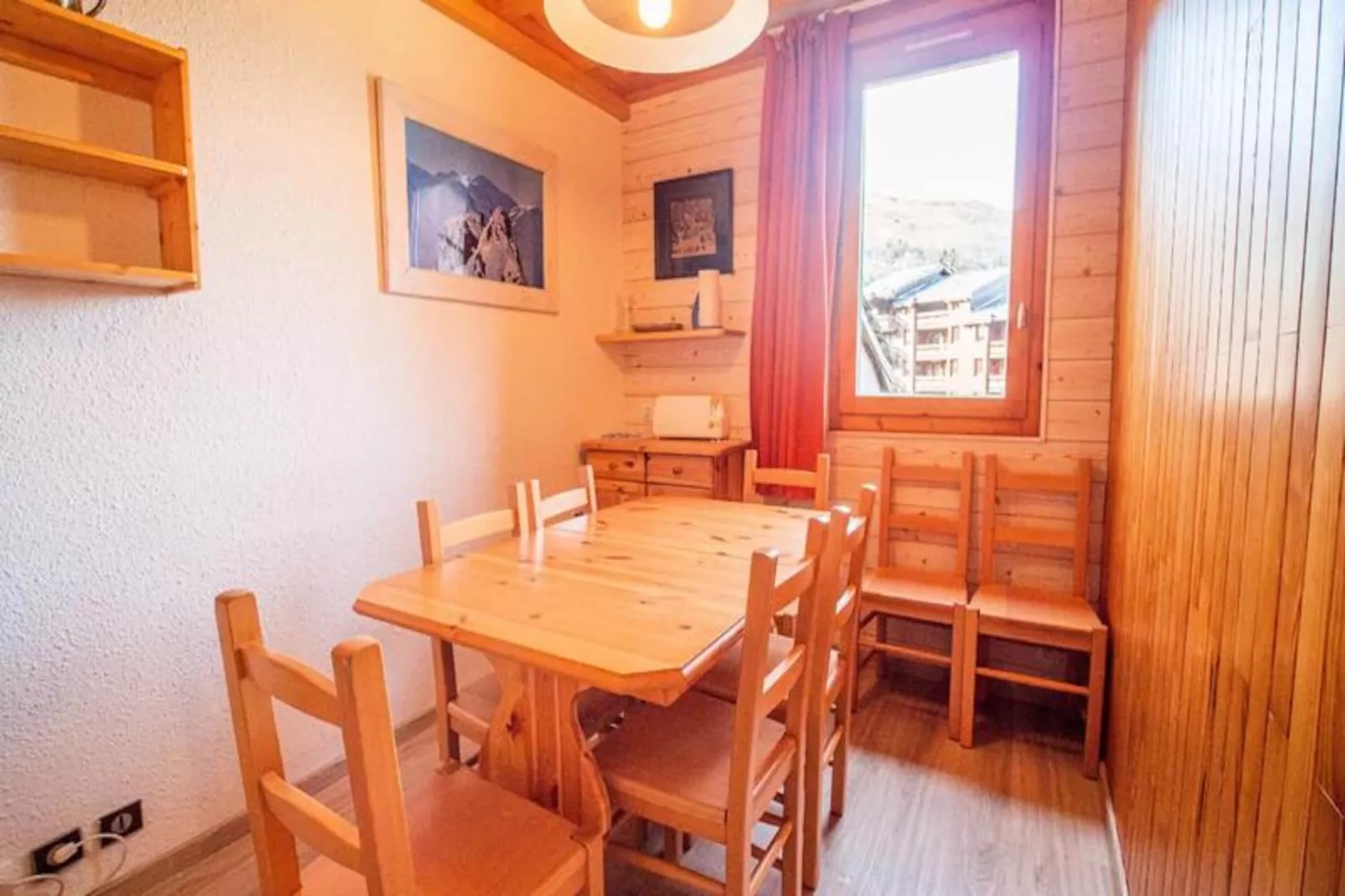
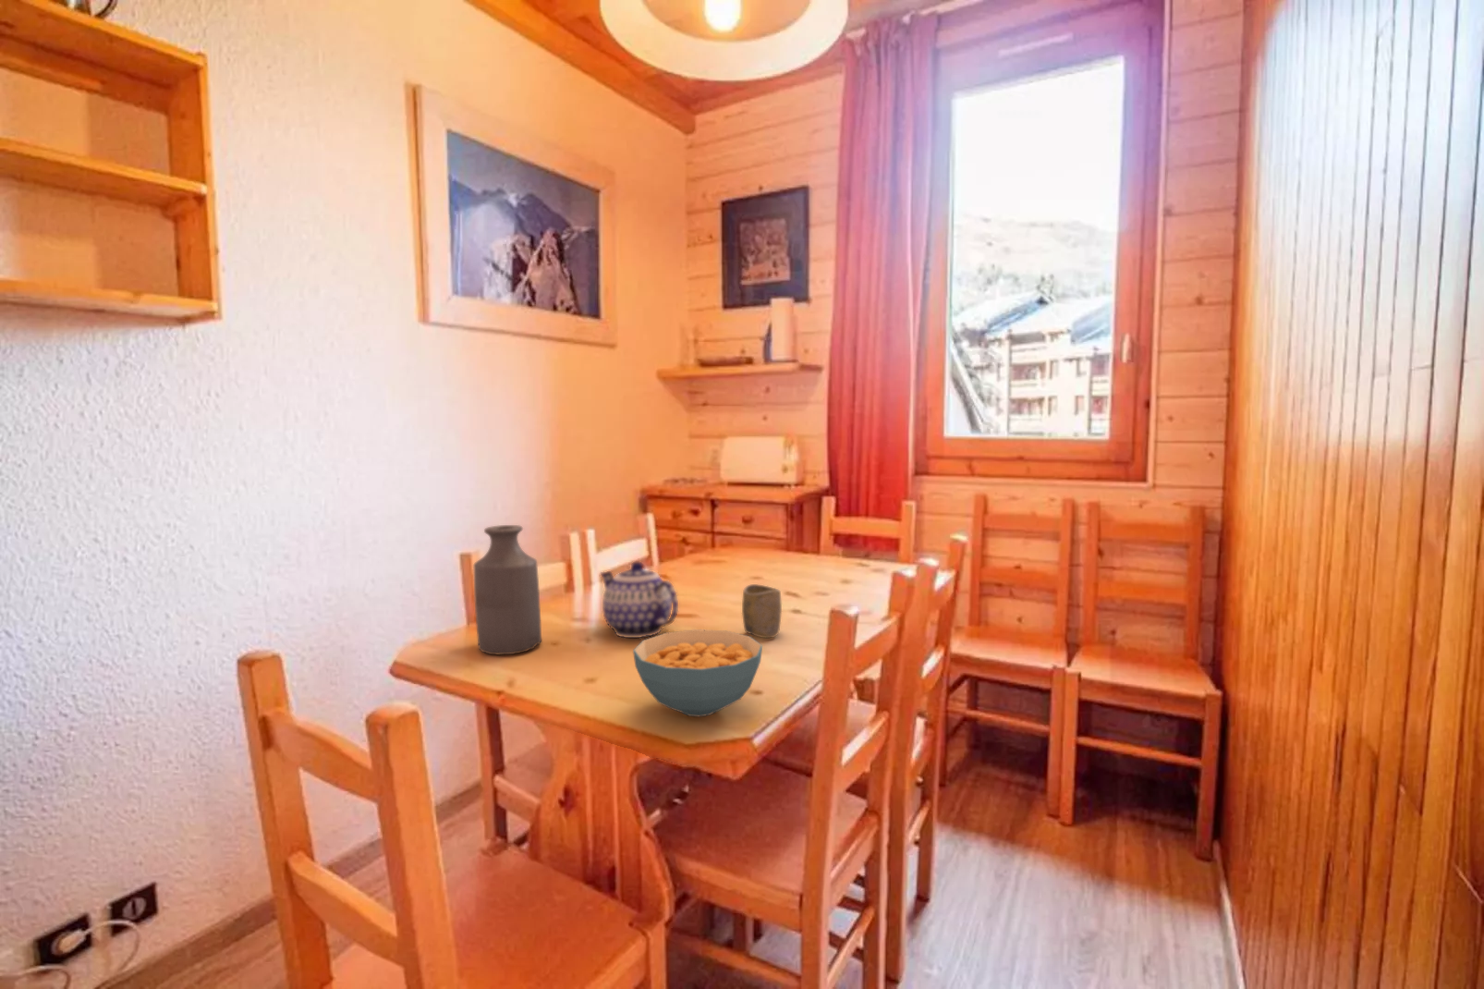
+ teapot [600,560,680,639]
+ bottle [472,524,543,656]
+ cup [741,583,782,639]
+ cereal bowl [632,628,764,717]
